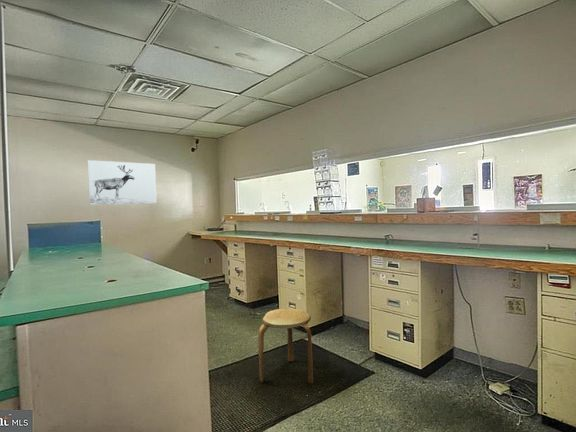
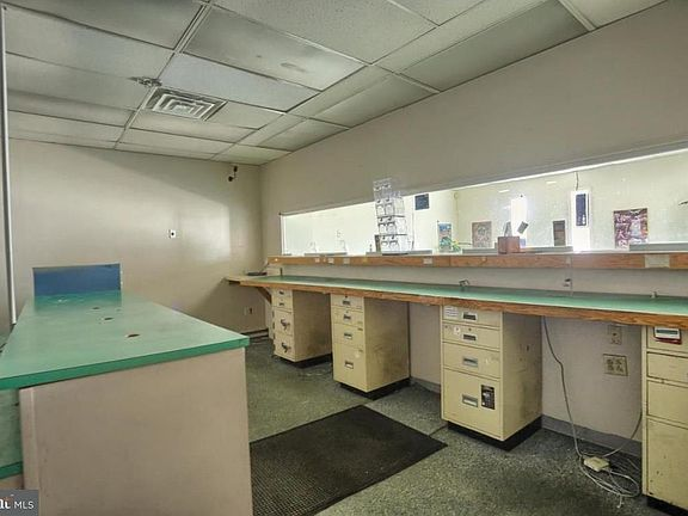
- wall art [86,159,158,205]
- stool [257,308,314,384]
